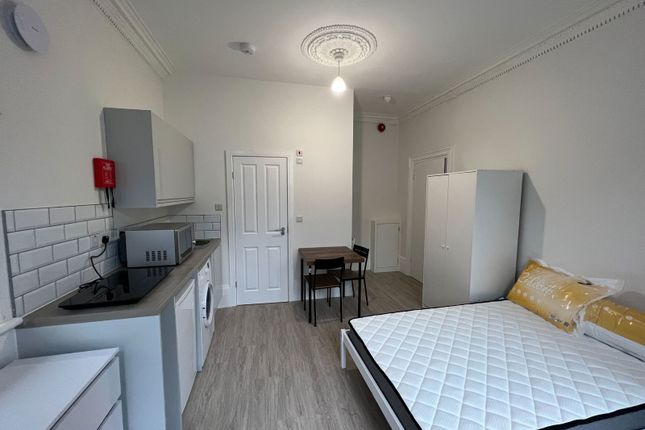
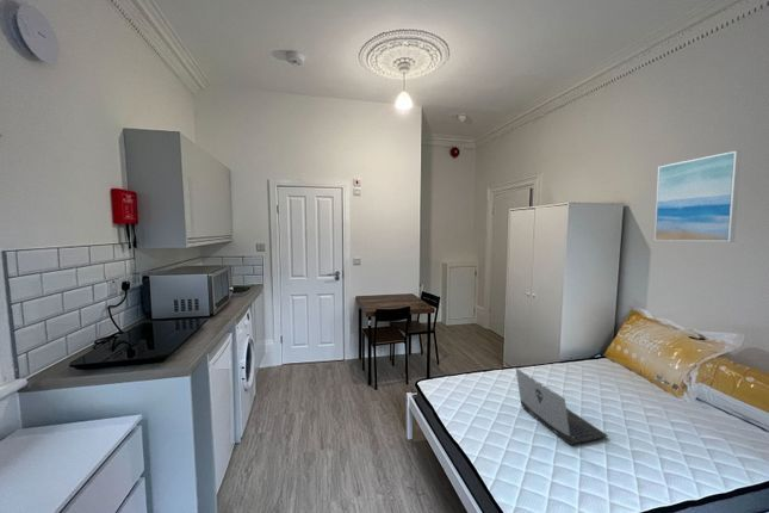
+ wall art [653,149,742,243]
+ laptop [515,367,608,446]
